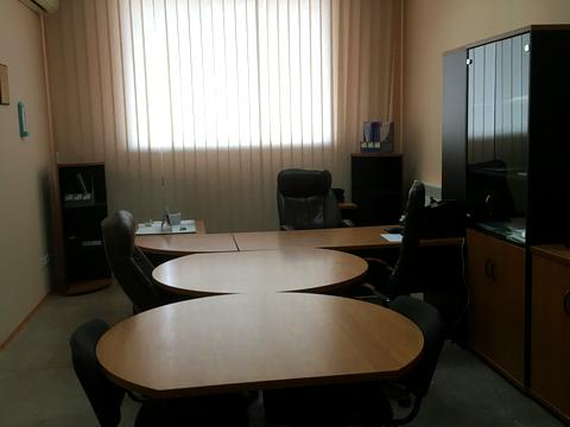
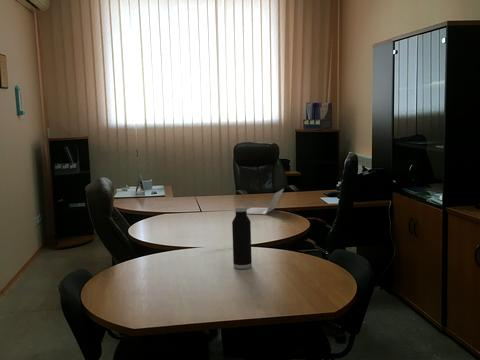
+ water bottle [231,206,253,270]
+ laptop [247,188,285,215]
